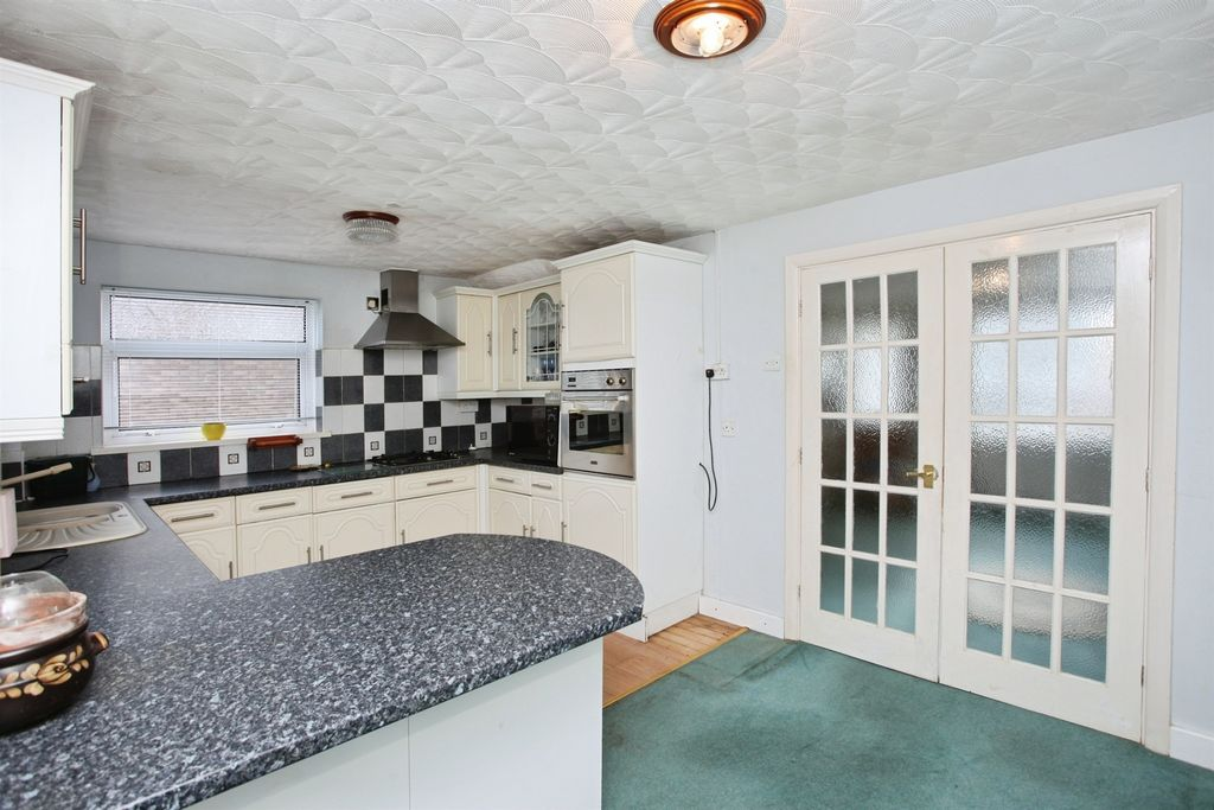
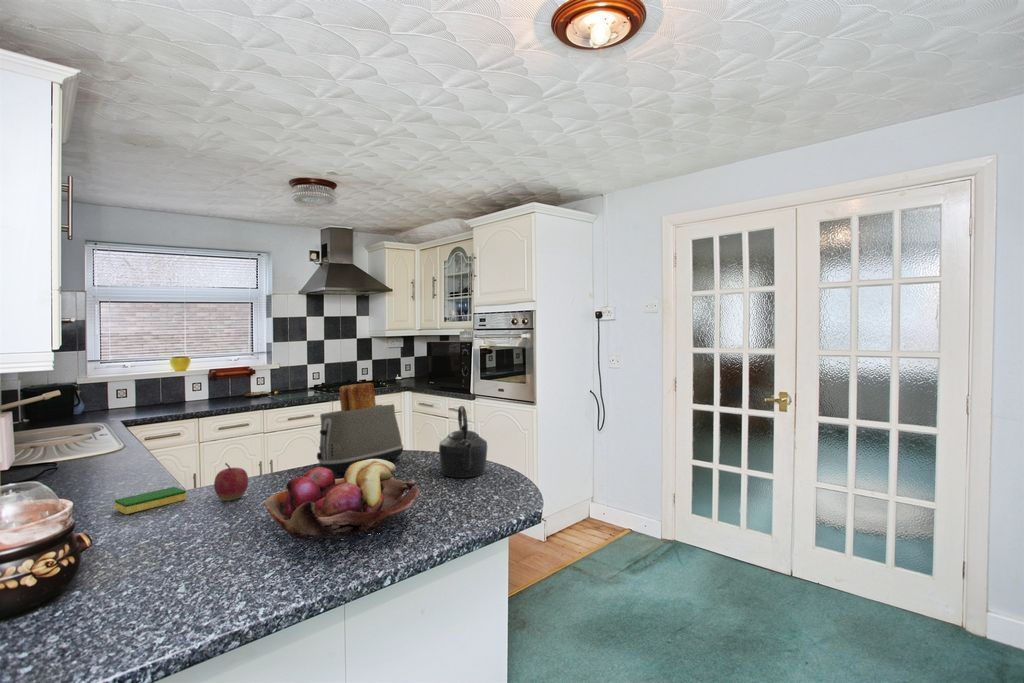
+ fruit basket [263,459,421,541]
+ dish sponge [114,486,187,515]
+ apple [213,462,249,502]
+ toaster [316,382,404,475]
+ kettle [438,405,488,479]
